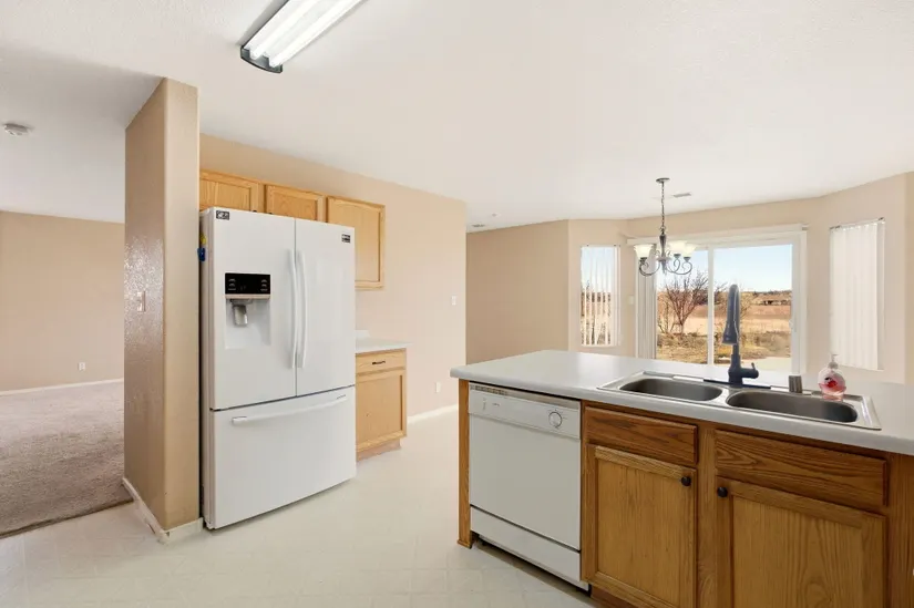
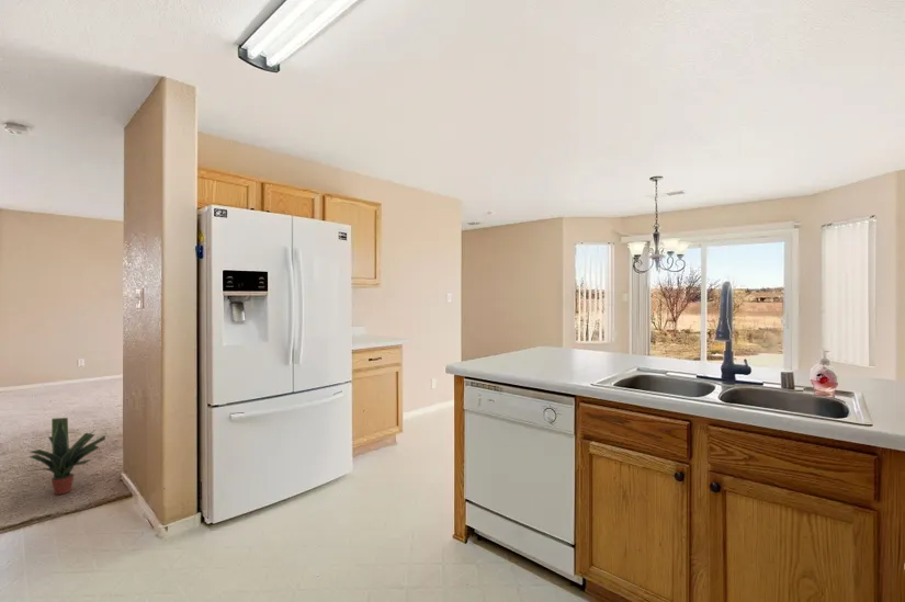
+ potted plant [24,417,106,496]
